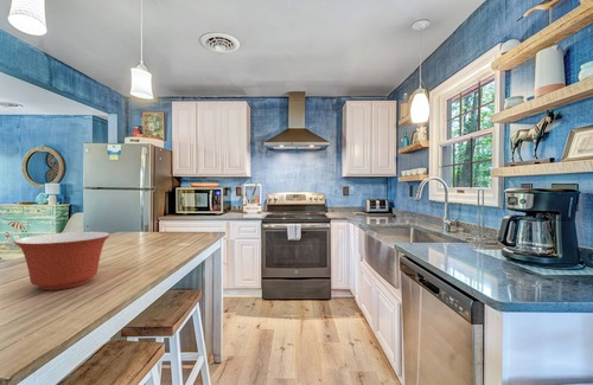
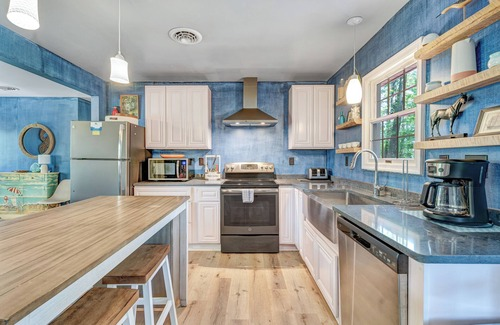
- mixing bowl [13,231,111,291]
